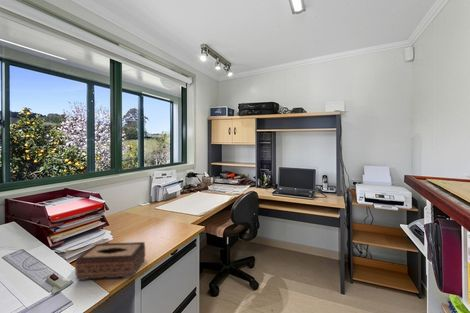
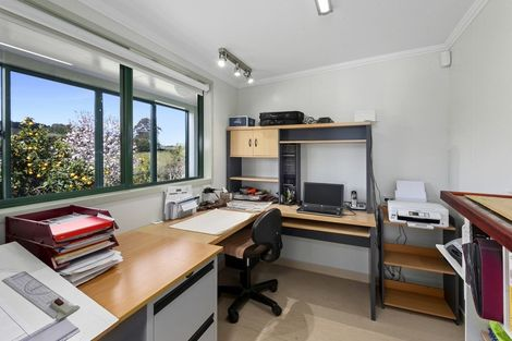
- tissue box [74,241,146,281]
